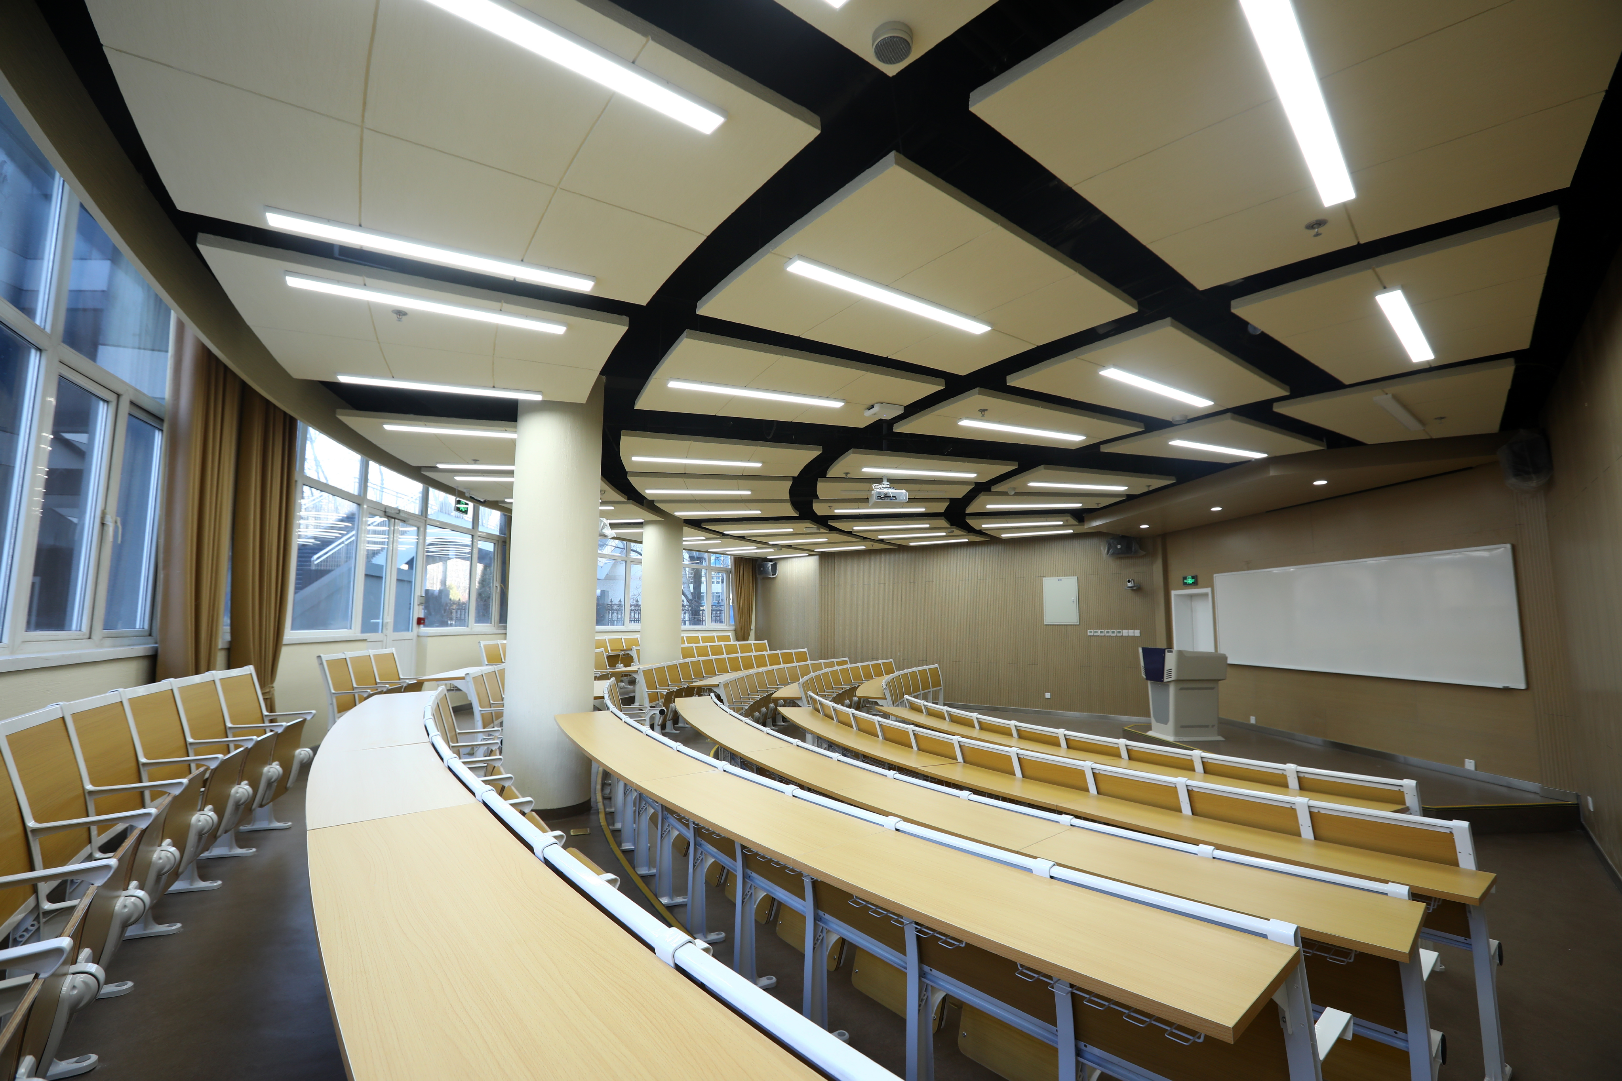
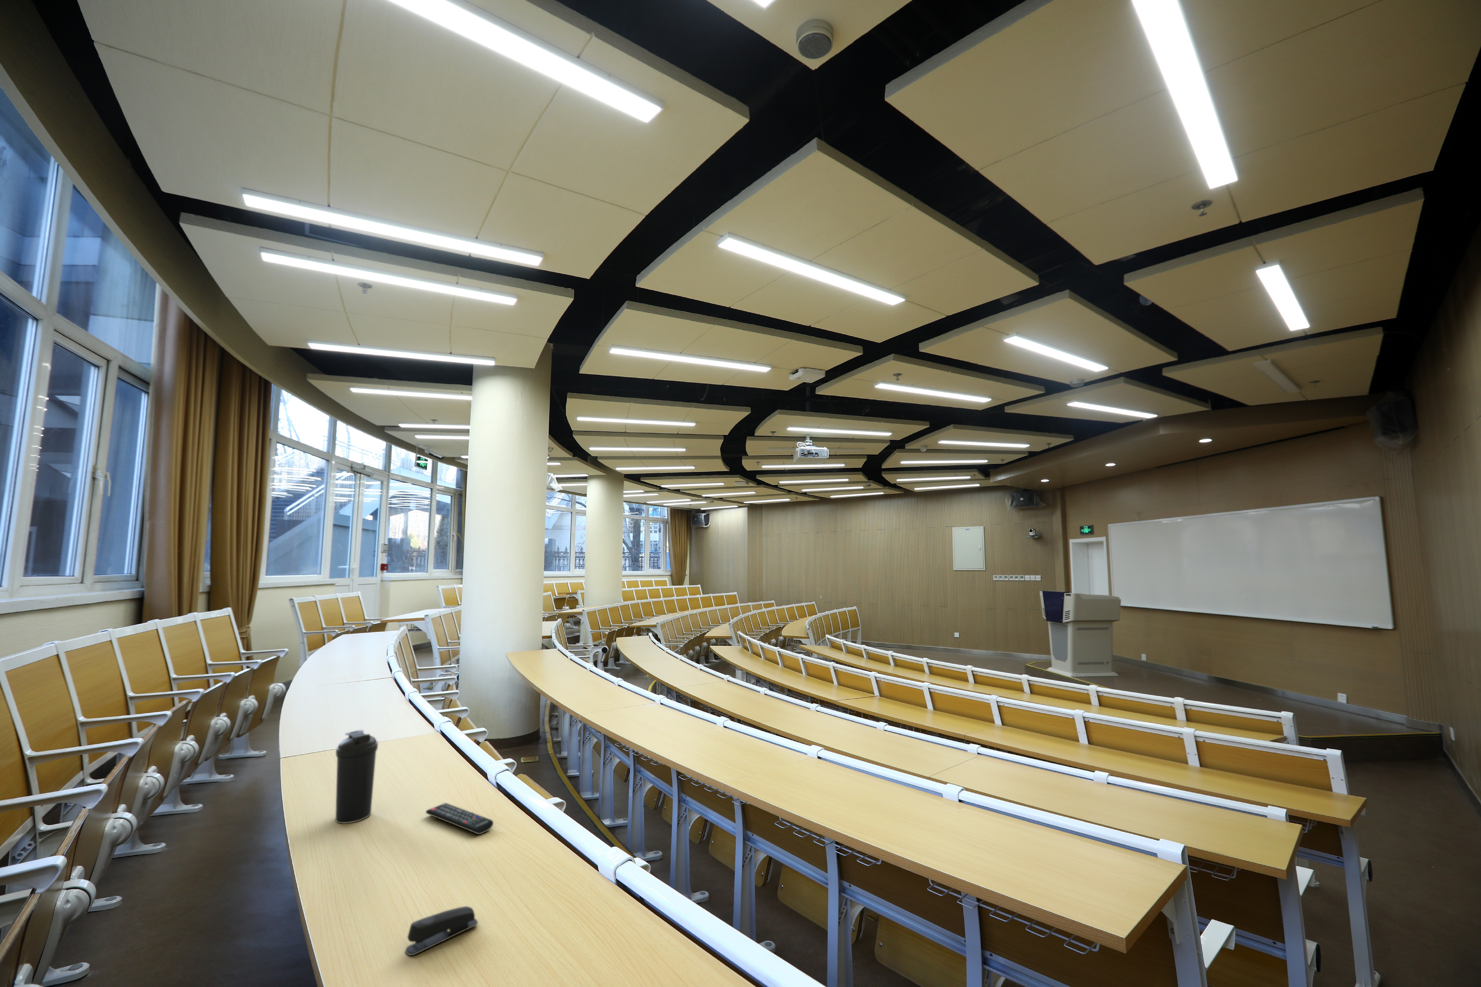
+ stapler [406,907,478,956]
+ water bottle [335,729,379,824]
+ remote control [425,803,494,835]
